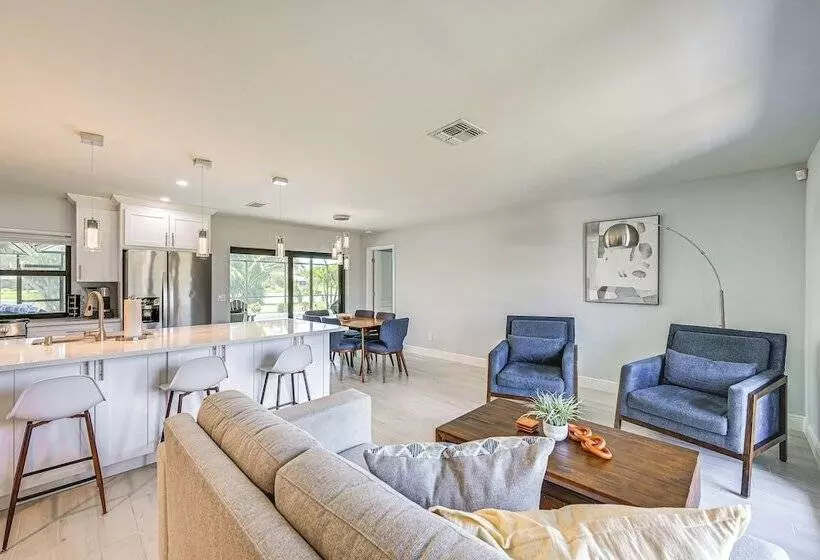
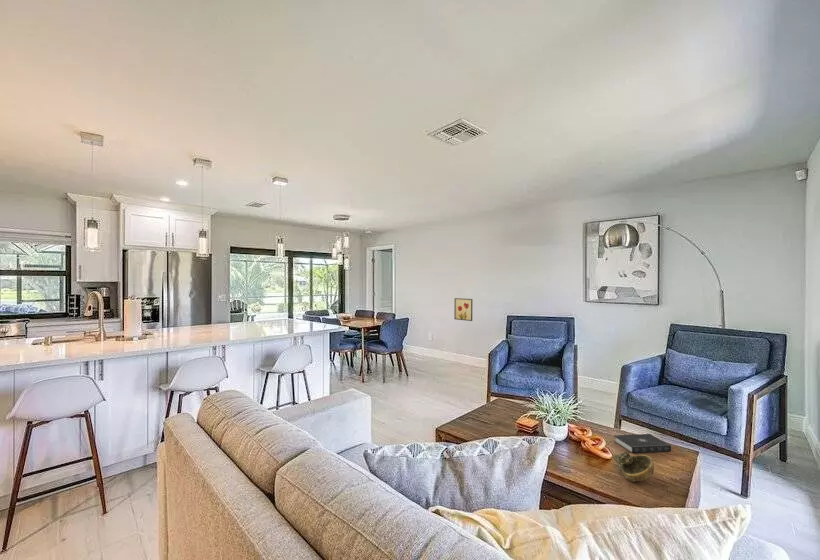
+ wall art [453,297,473,322]
+ decorative bowl [612,451,655,483]
+ book [613,433,672,454]
